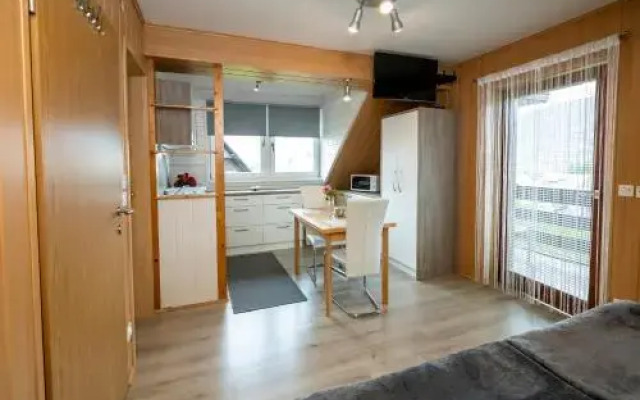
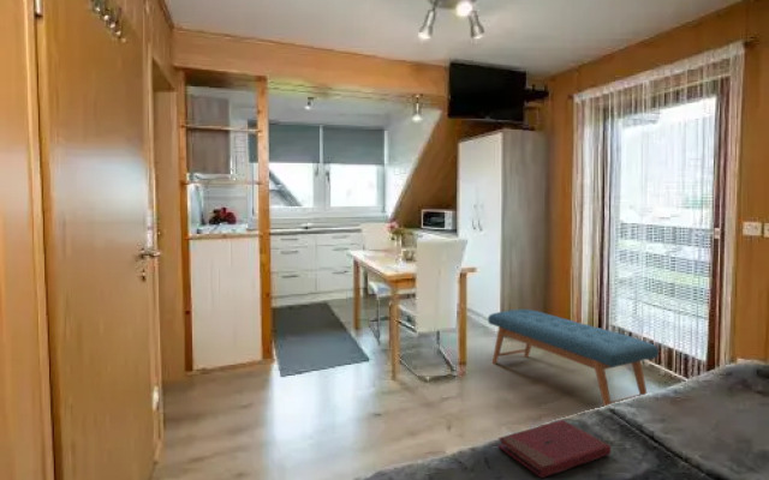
+ book [496,419,612,479]
+ bench [487,308,660,407]
